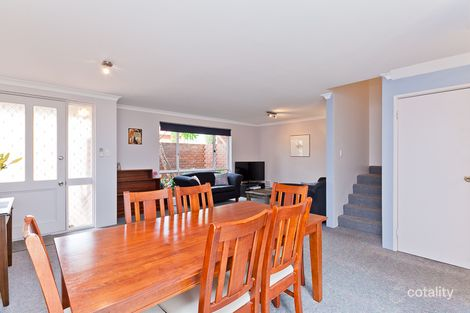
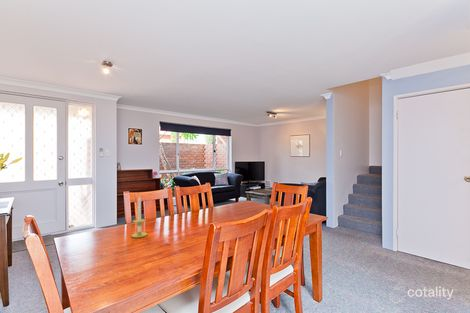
+ candle [130,195,148,239]
